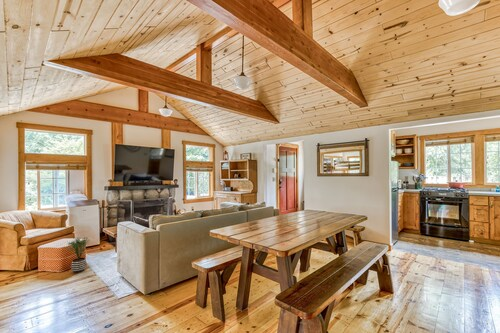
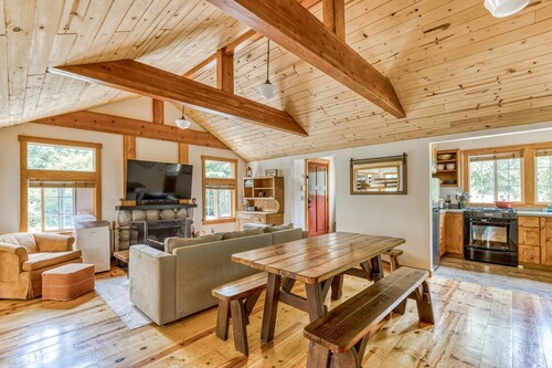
- potted plant [66,236,91,274]
